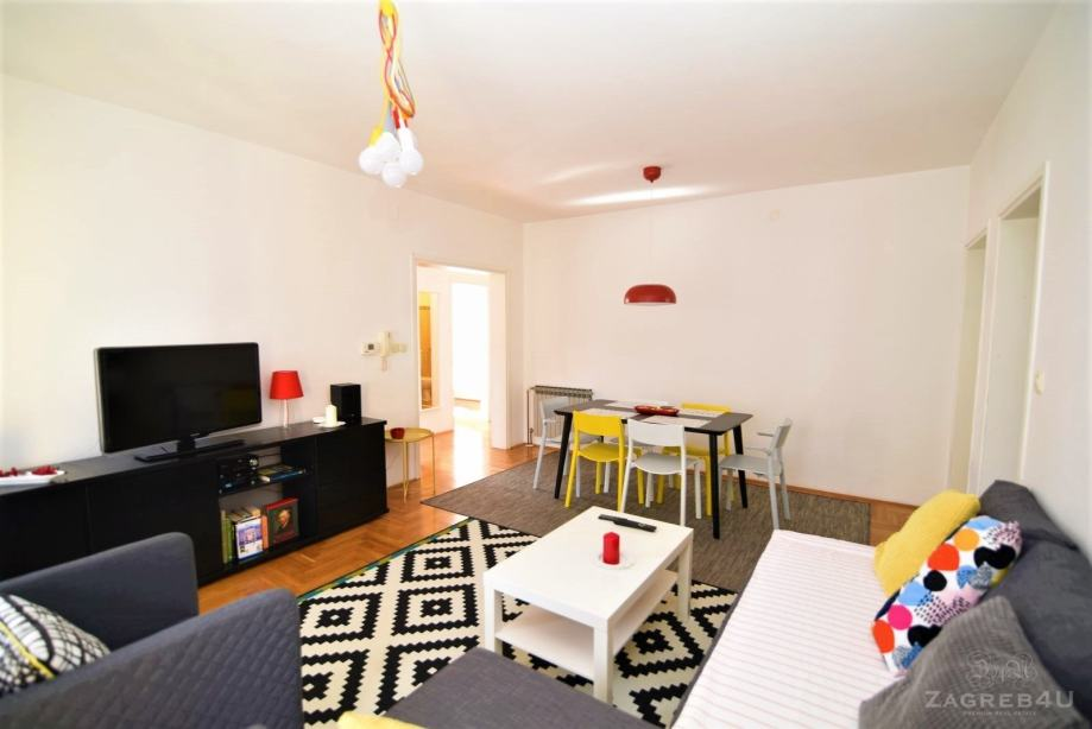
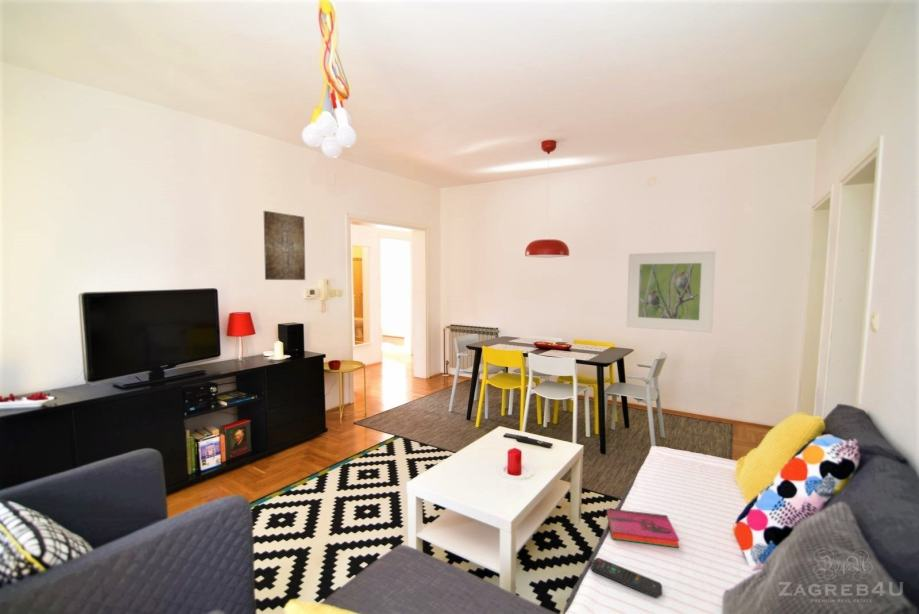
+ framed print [626,250,716,333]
+ hardback book [605,508,680,548]
+ remote control [590,557,663,599]
+ wall art [263,210,306,281]
